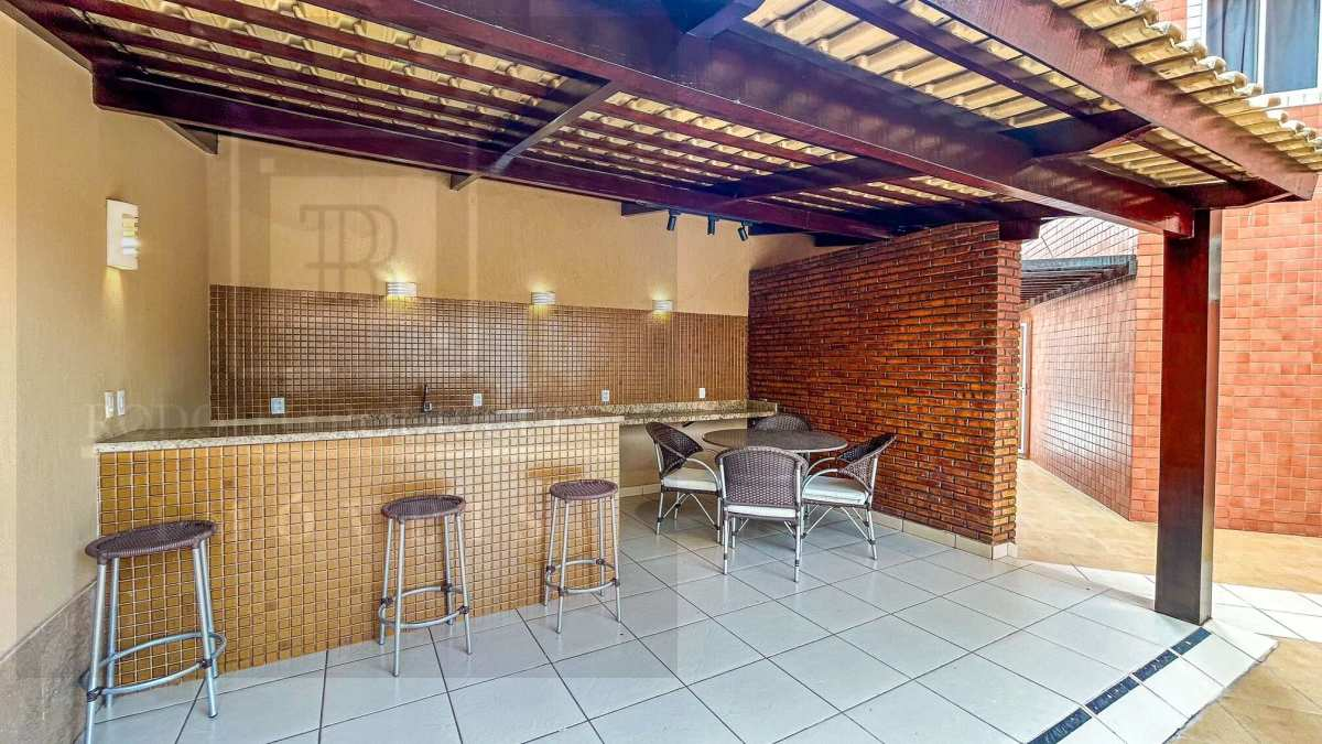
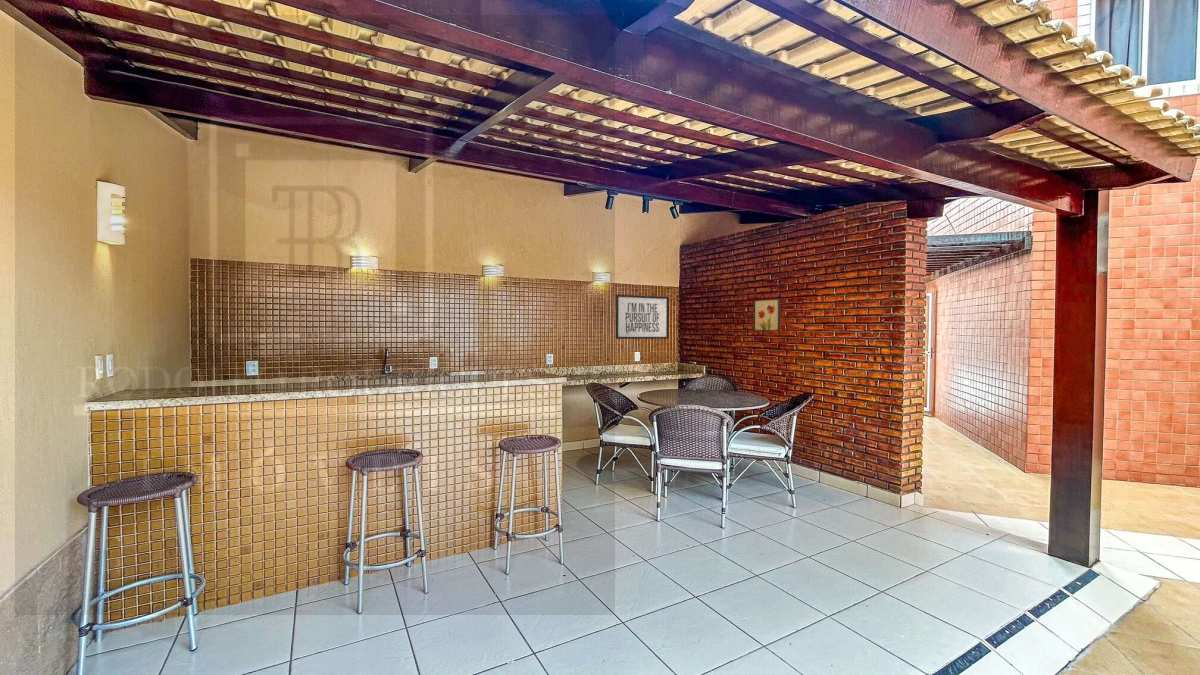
+ wall art [753,298,781,332]
+ mirror [615,294,670,340]
